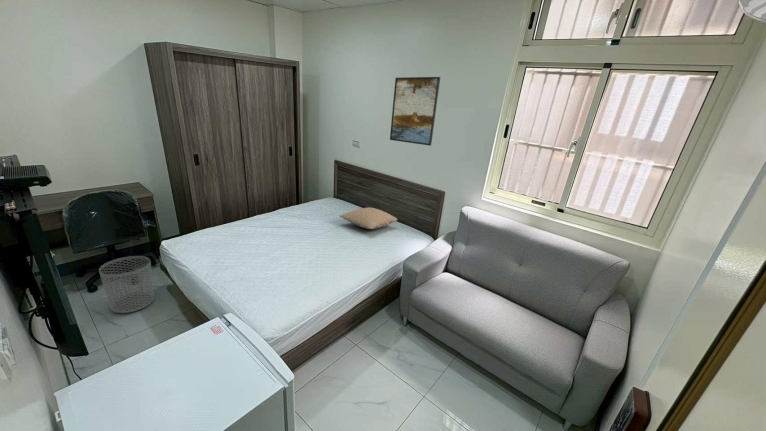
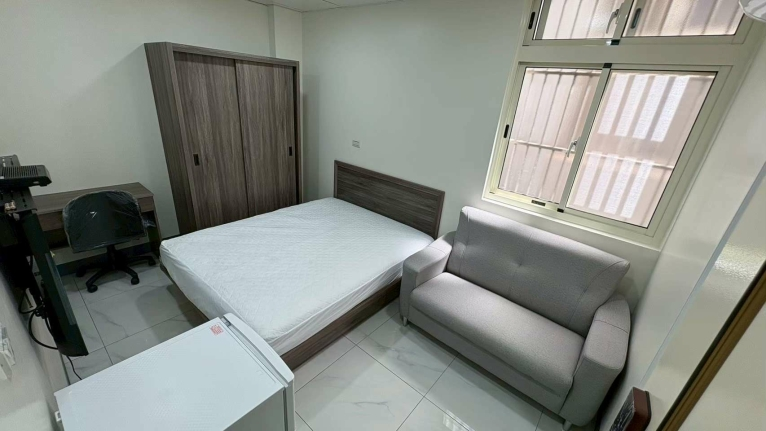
- pillow [339,206,398,230]
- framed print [389,76,441,147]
- waste bin [98,255,155,314]
